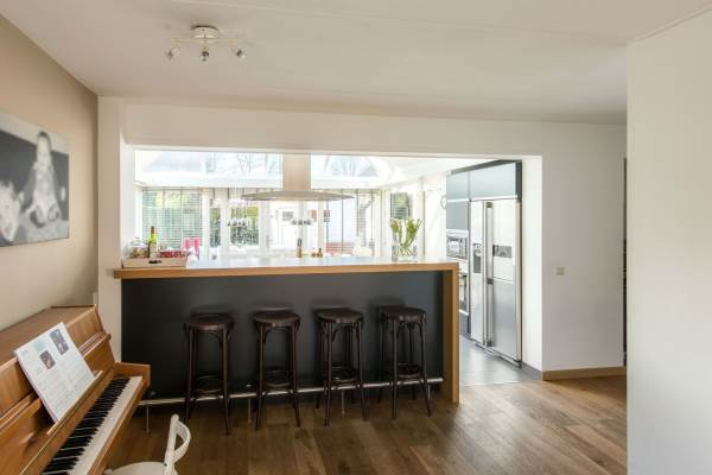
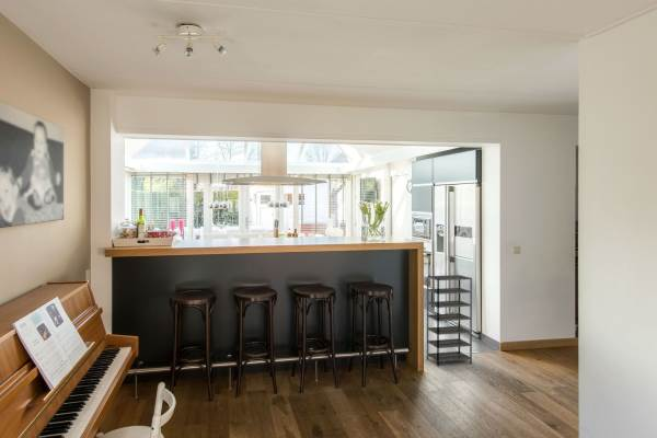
+ shelving unit [426,274,473,368]
